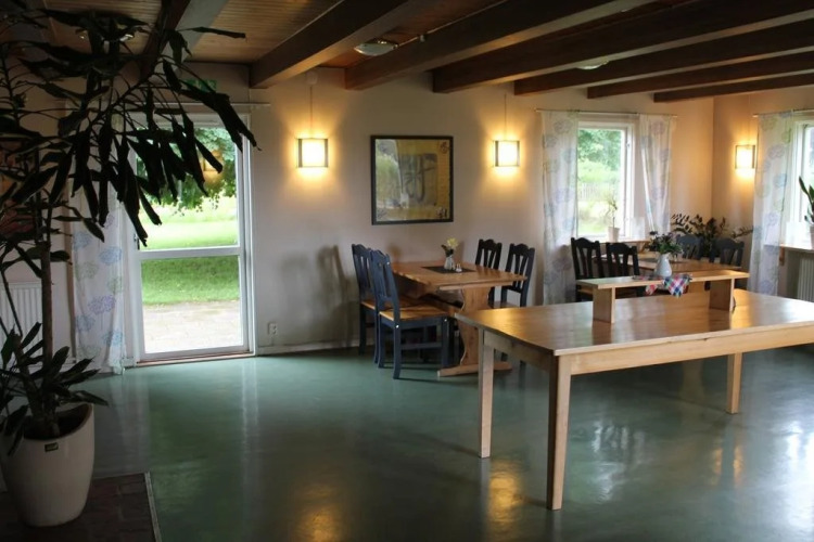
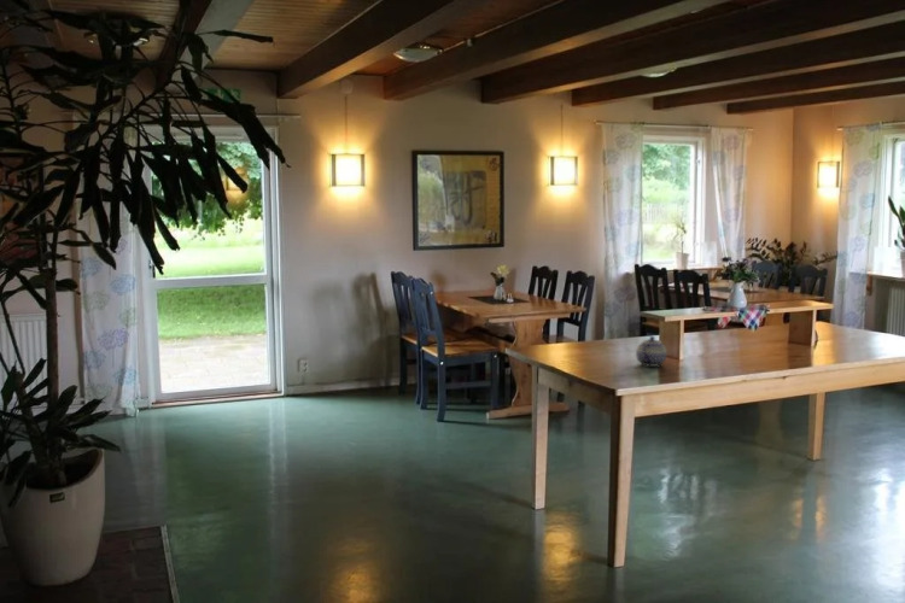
+ teapot [635,335,667,368]
